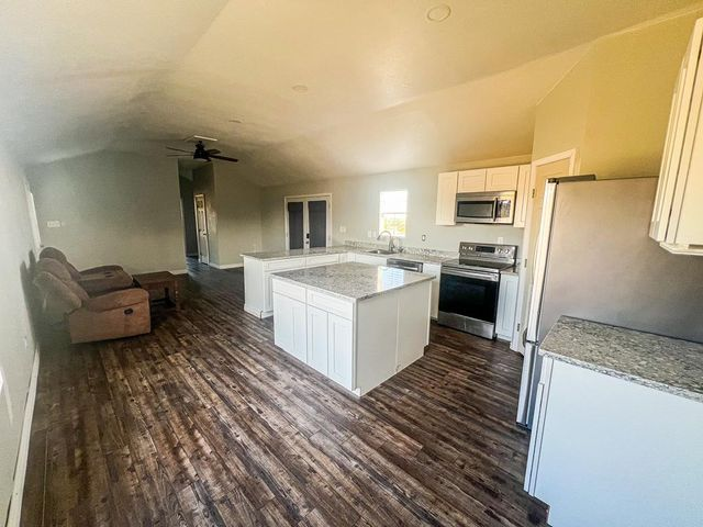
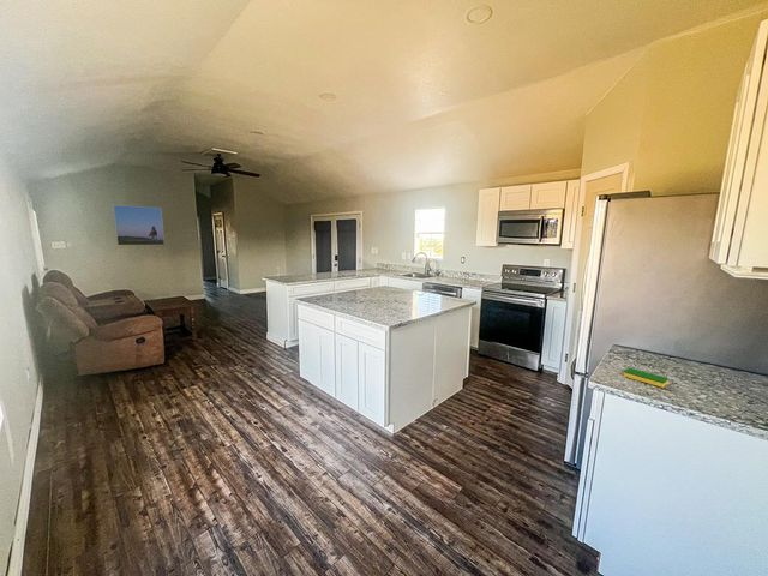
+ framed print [112,204,166,246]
+ dish sponge [623,367,670,389]
